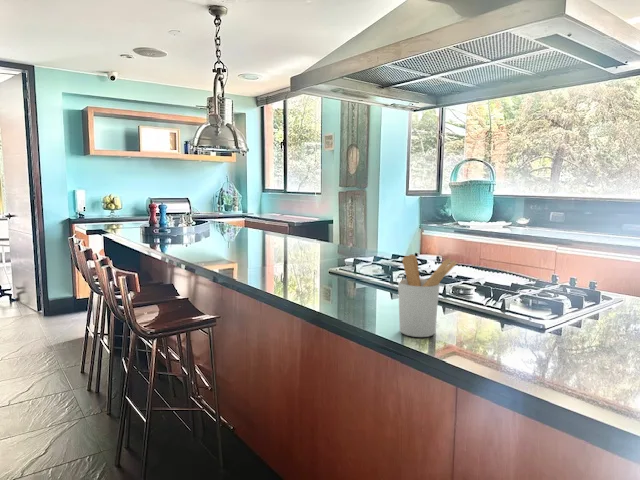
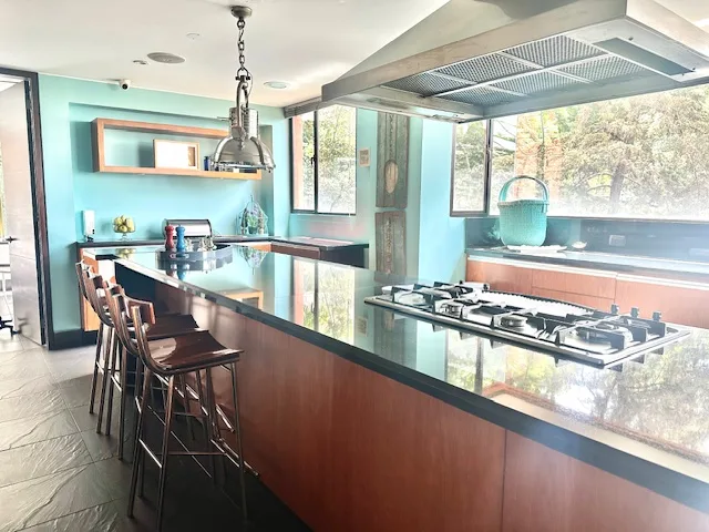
- utensil holder [397,253,459,338]
